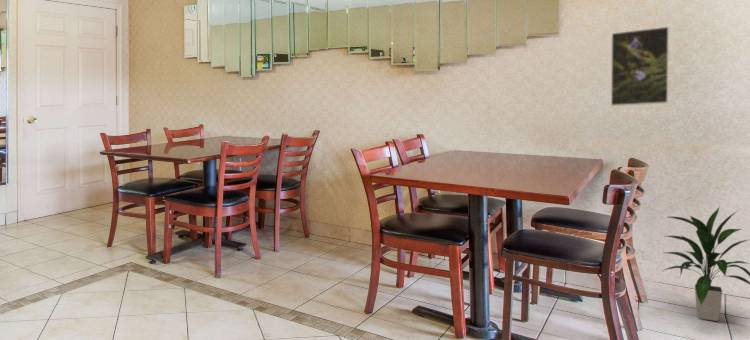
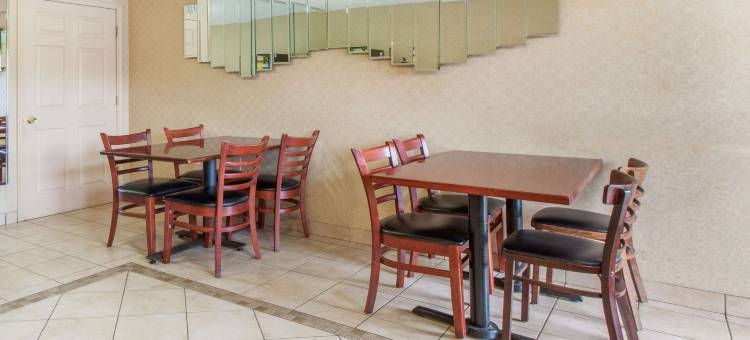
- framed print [610,25,670,107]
- indoor plant [659,205,750,322]
